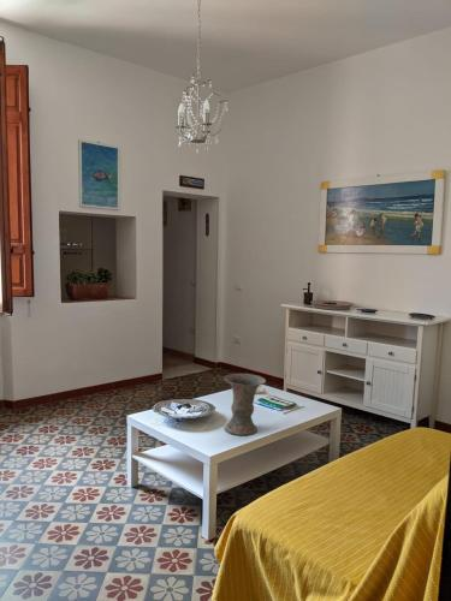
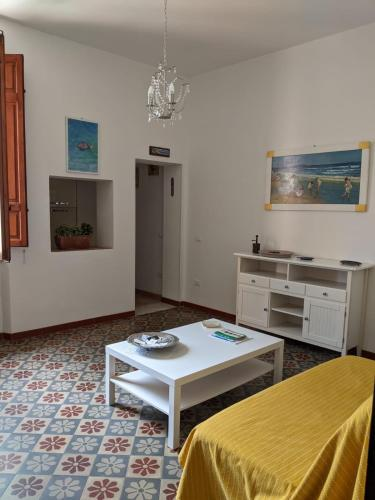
- vase [224,373,267,436]
